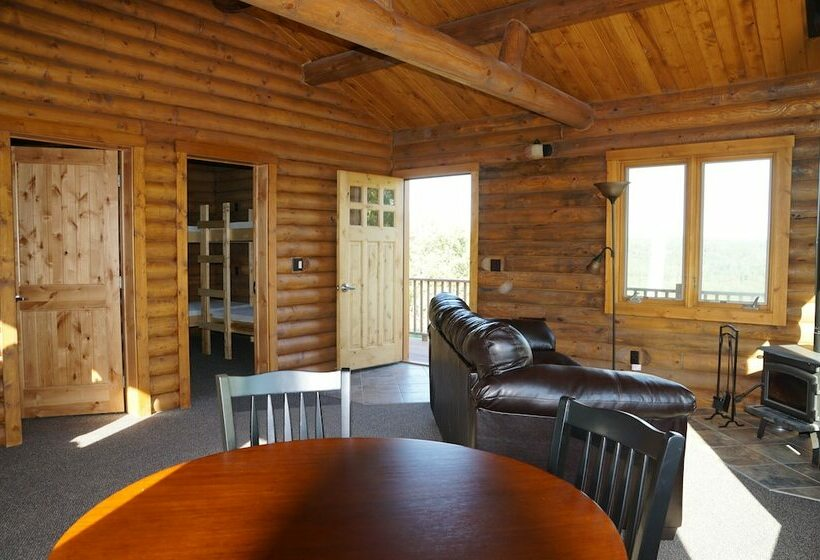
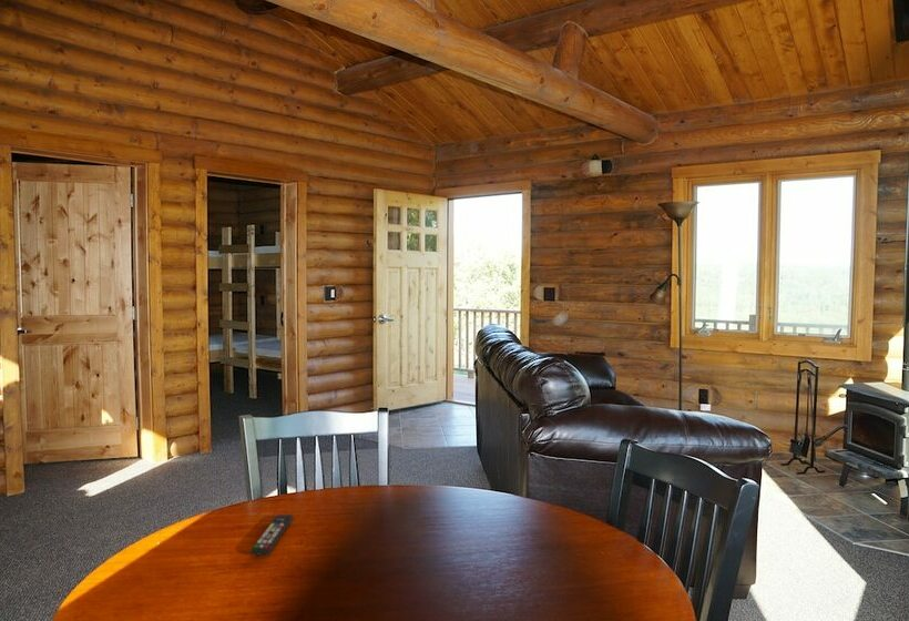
+ remote control [249,513,294,556]
